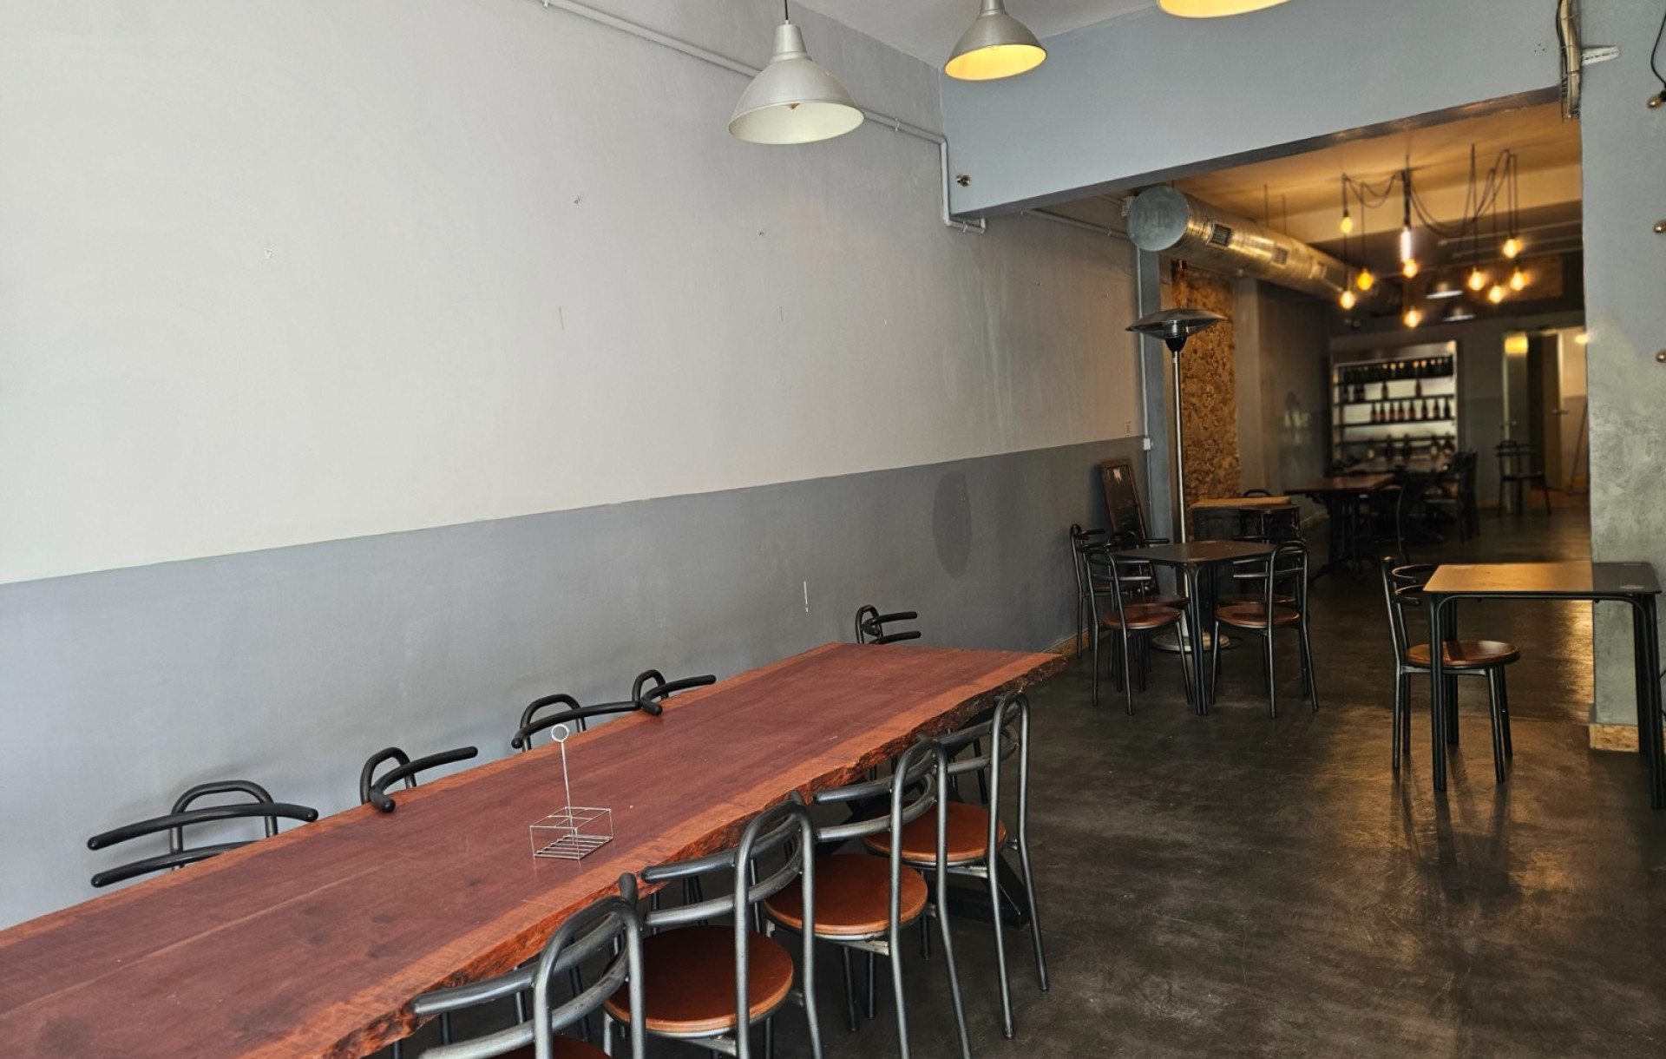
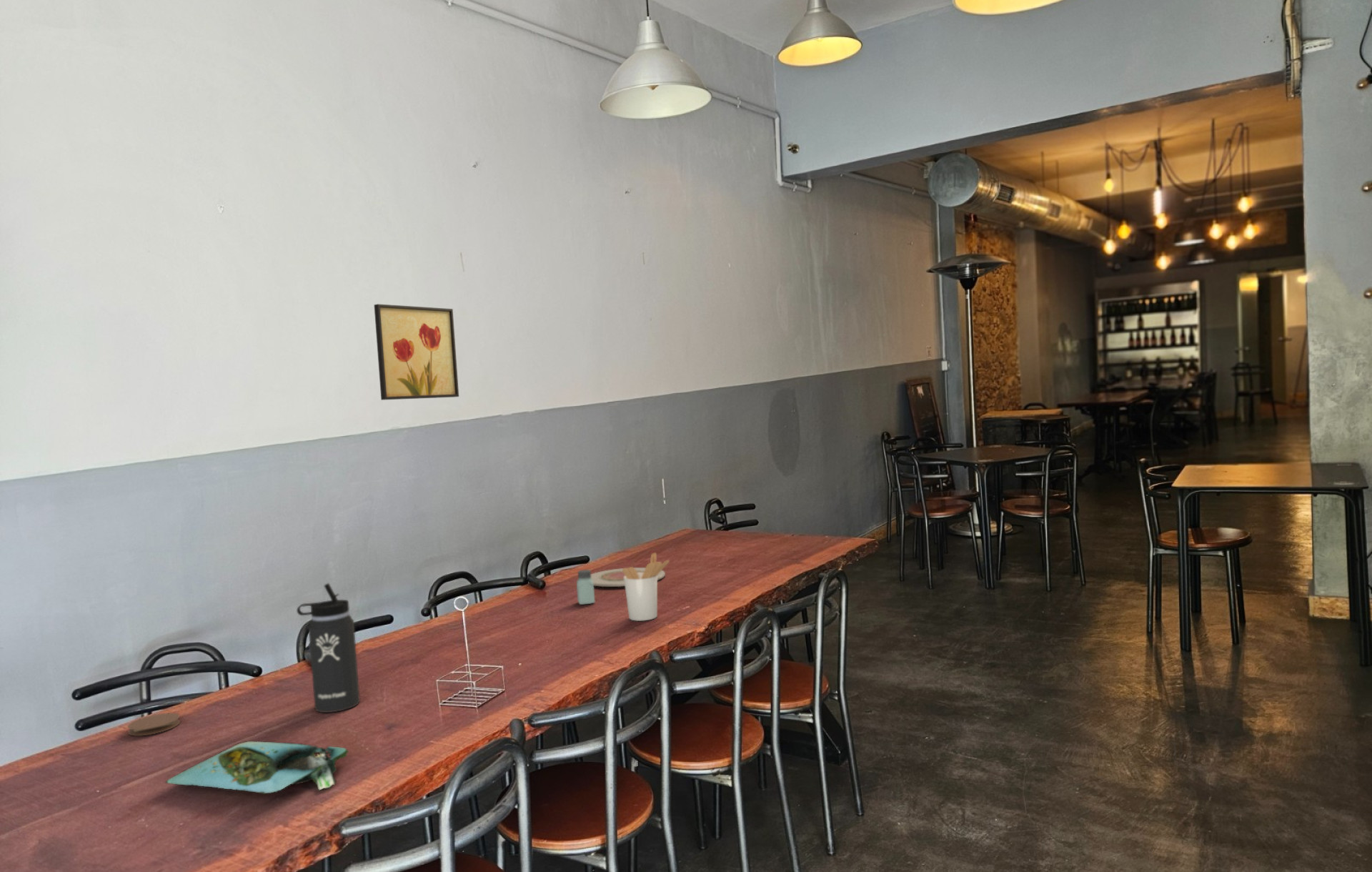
+ utensil holder [622,552,670,622]
+ plate [591,567,666,588]
+ saltshaker [576,569,595,605]
+ coaster [126,712,181,736]
+ wall art [374,303,459,401]
+ platter [164,740,349,795]
+ thermos bottle [296,583,361,713]
